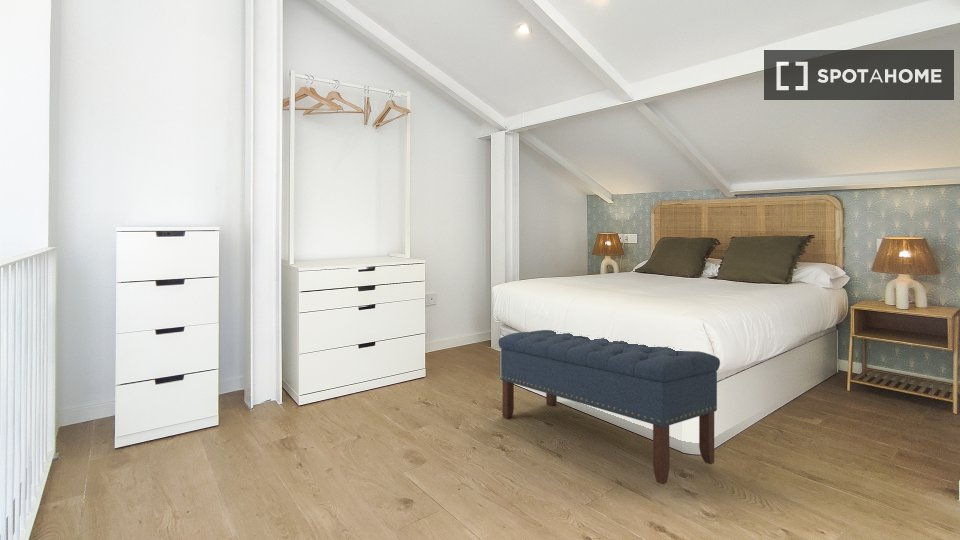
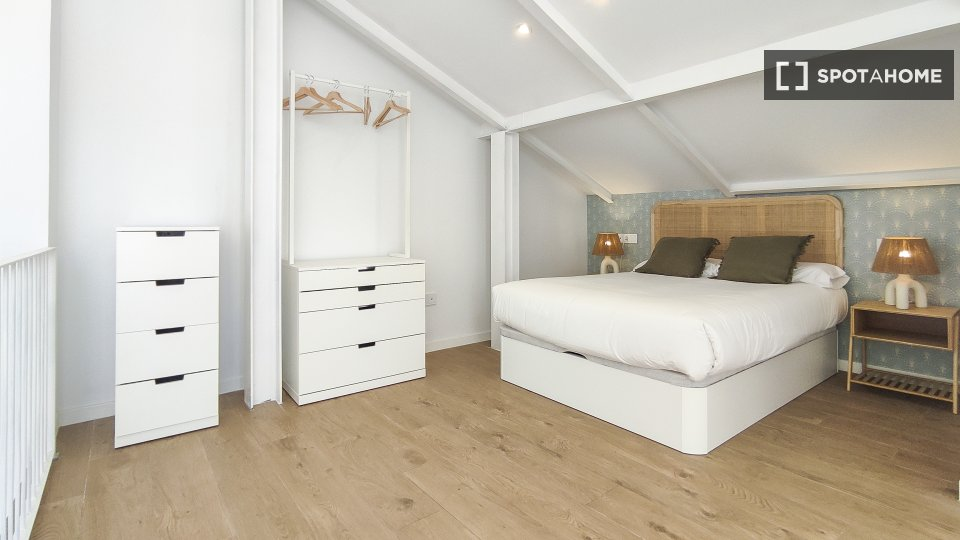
- bench [497,329,721,485]
